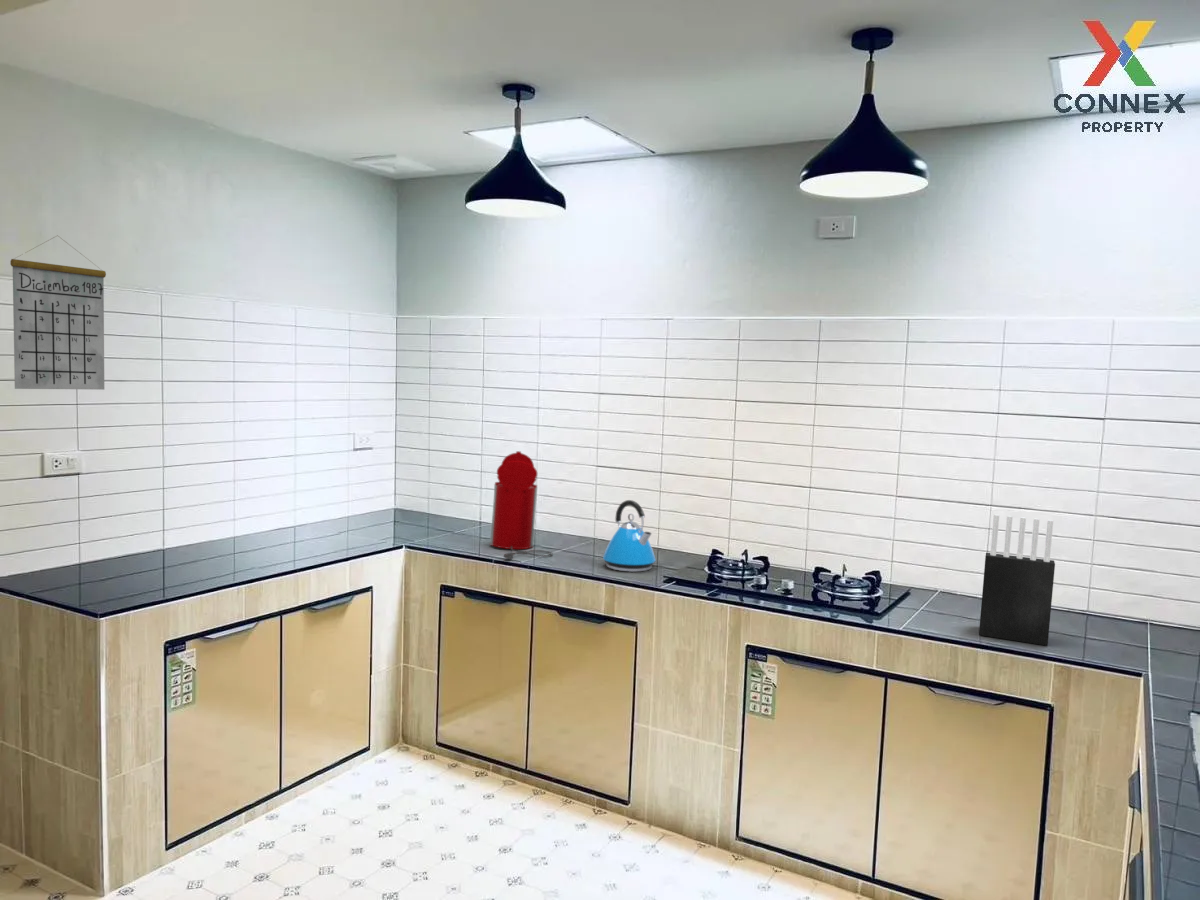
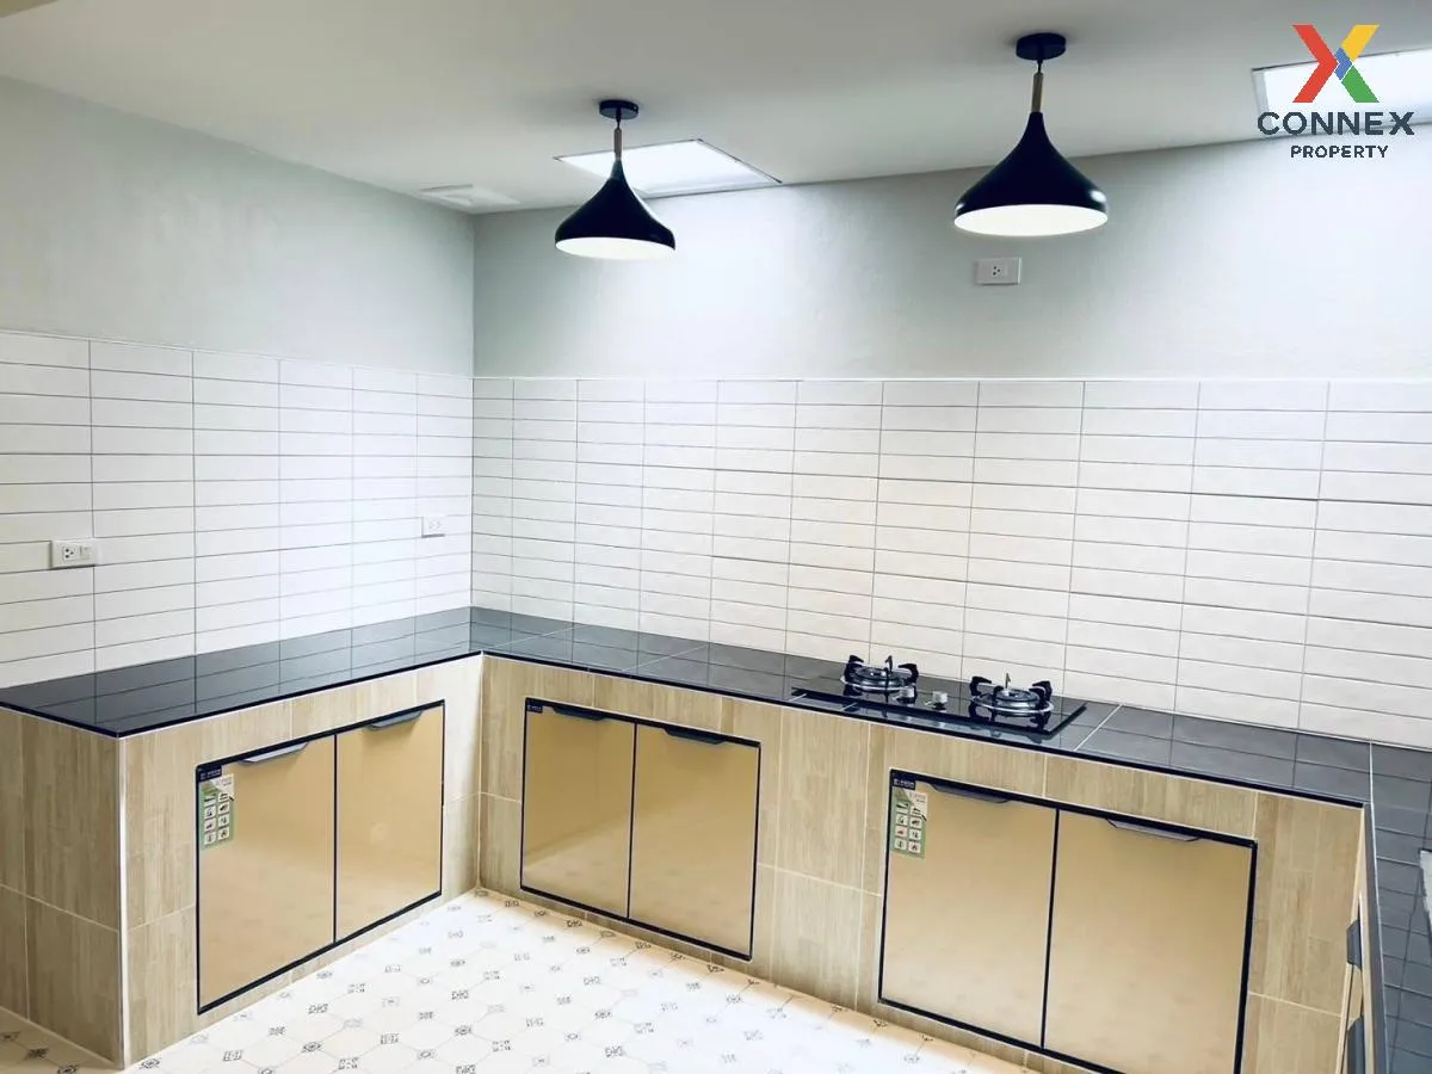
- knife block [978,514,1056,647]
- kettle [602,499,657,573]
- coffee maker [489,450,554,561]
- calendar [9,234,107,391]
